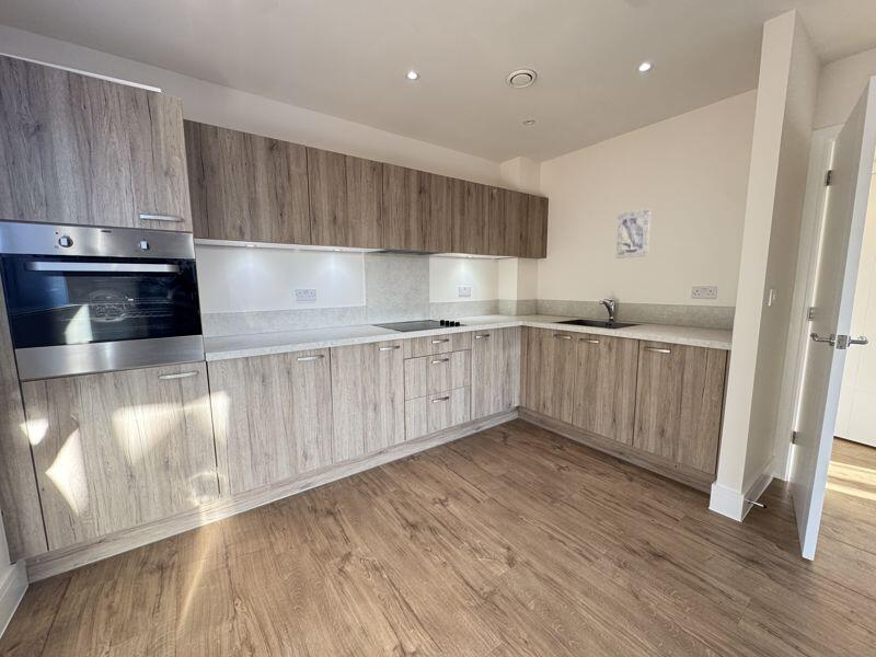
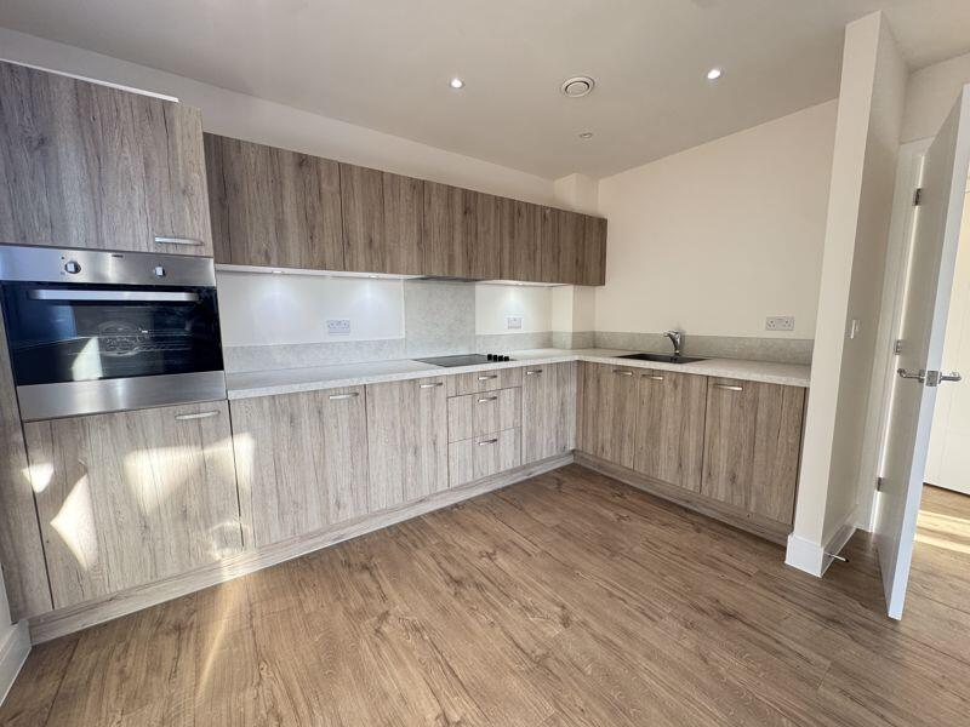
- wall art [614,207,653,260]
